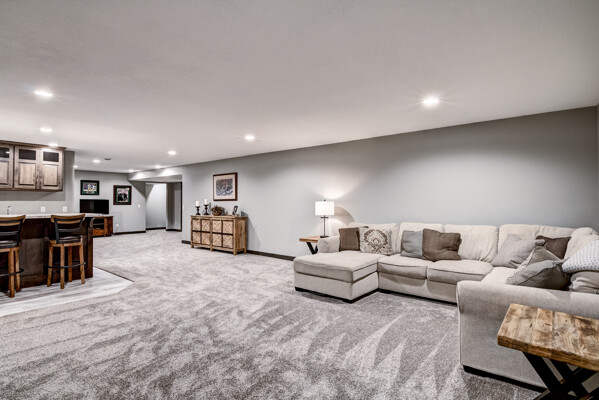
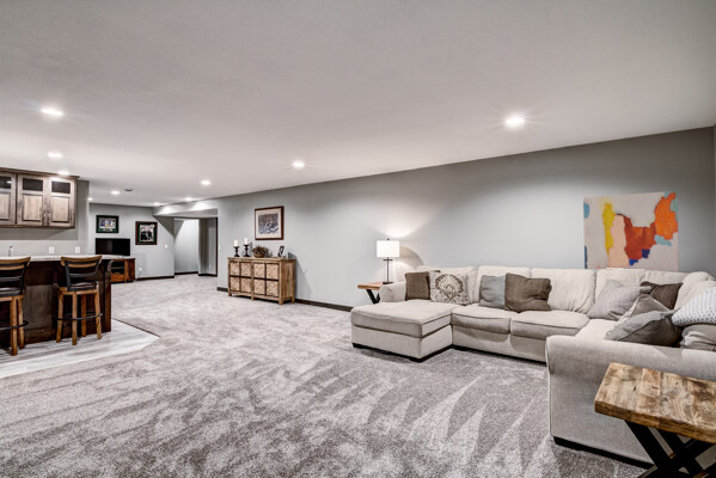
+ wall art [582,190,680,272]
